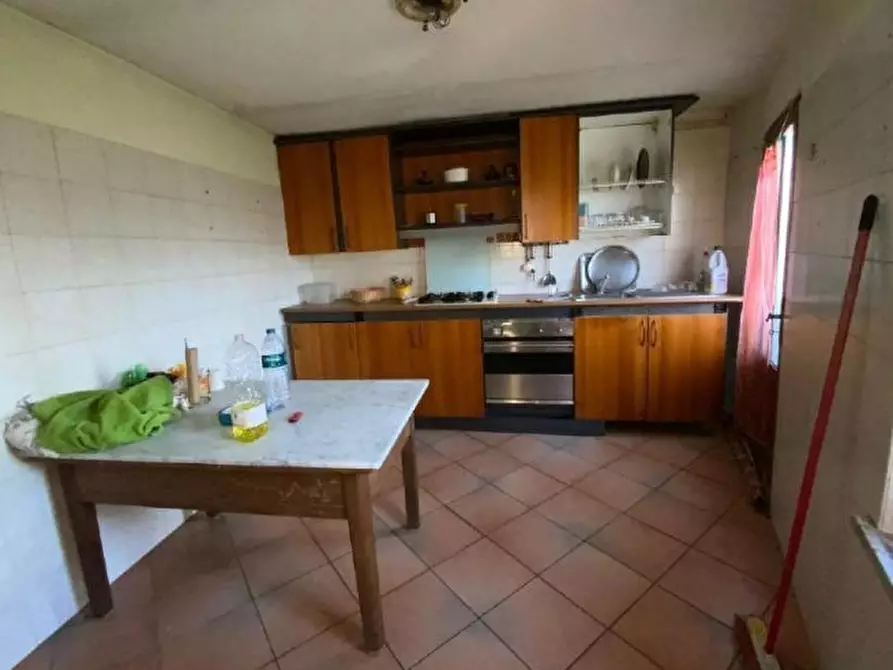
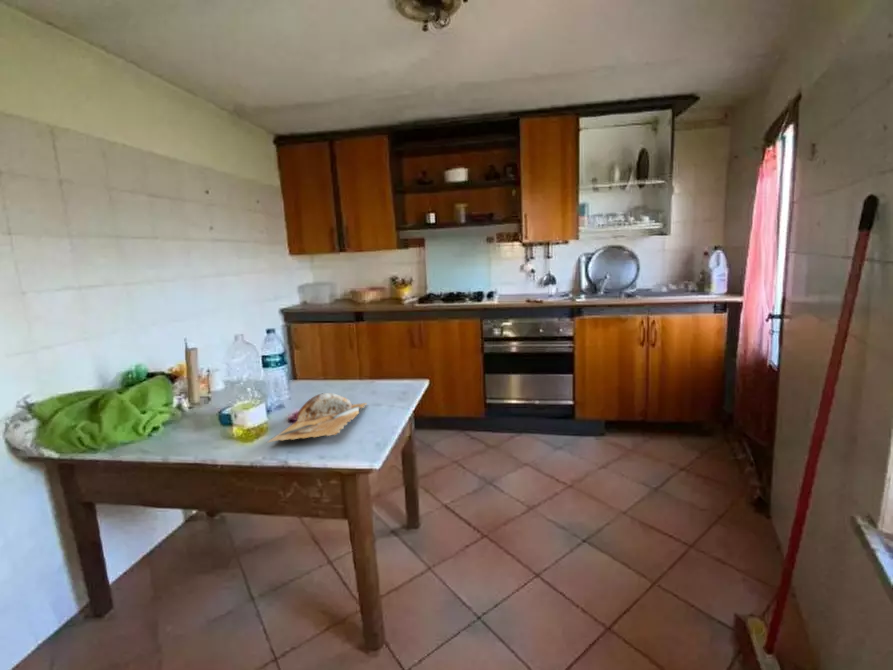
+ chopping board [267,392,368,443]
